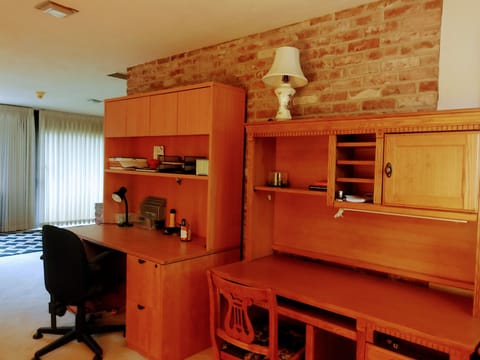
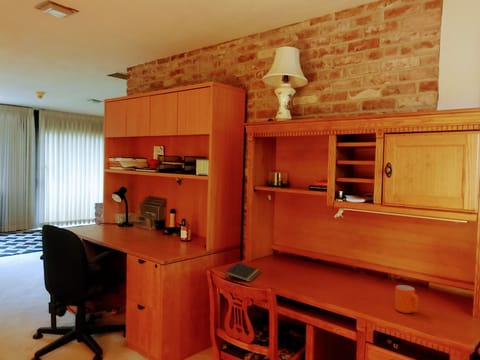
+ notepad [224,262,262,283]
+ mug [394,284,420,314]
